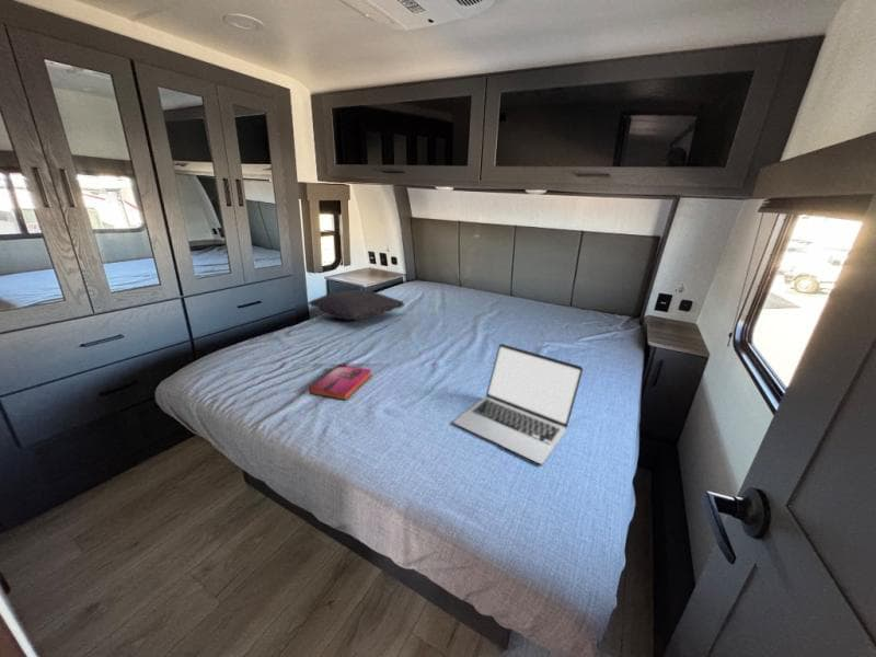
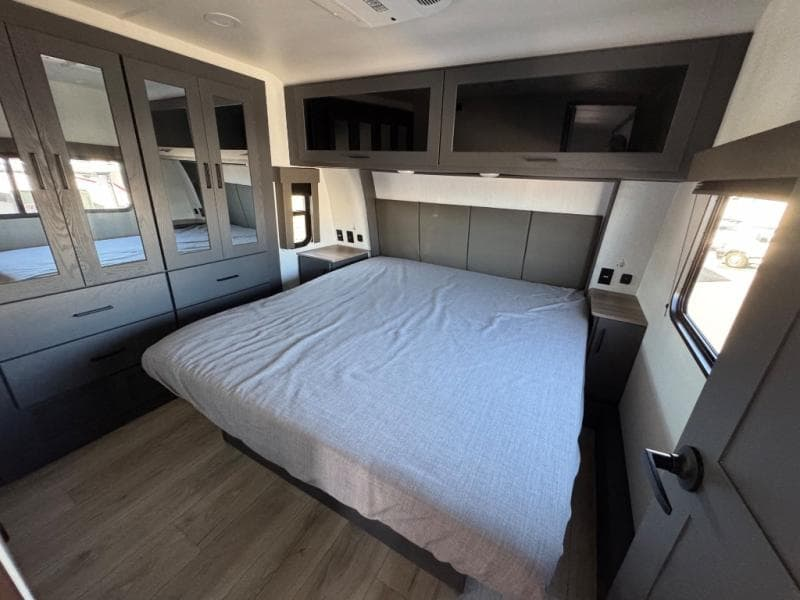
- pillow [307,289,405,322]
- hardback book [308,364,372,401]
- laptop [452,343,585,464]
